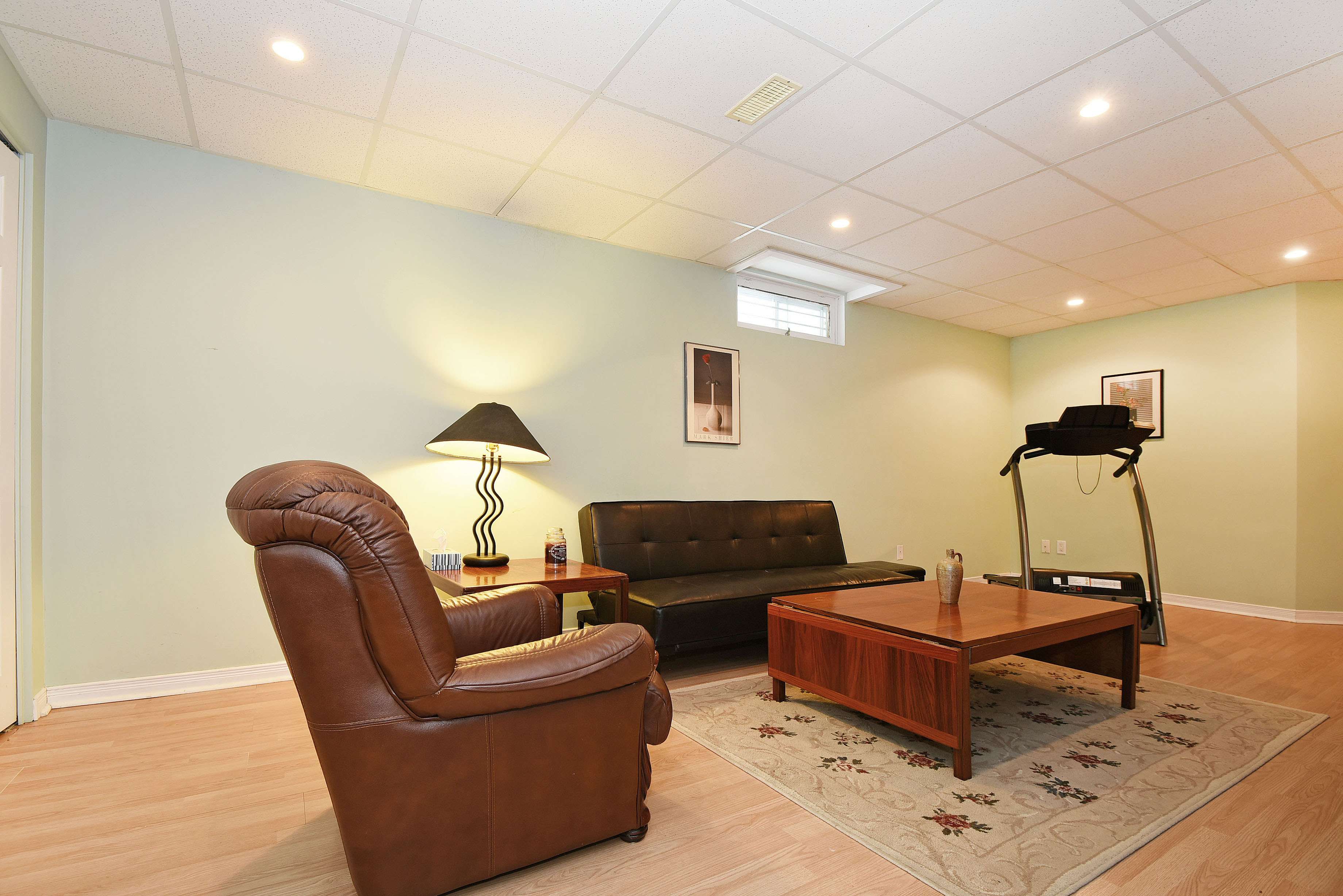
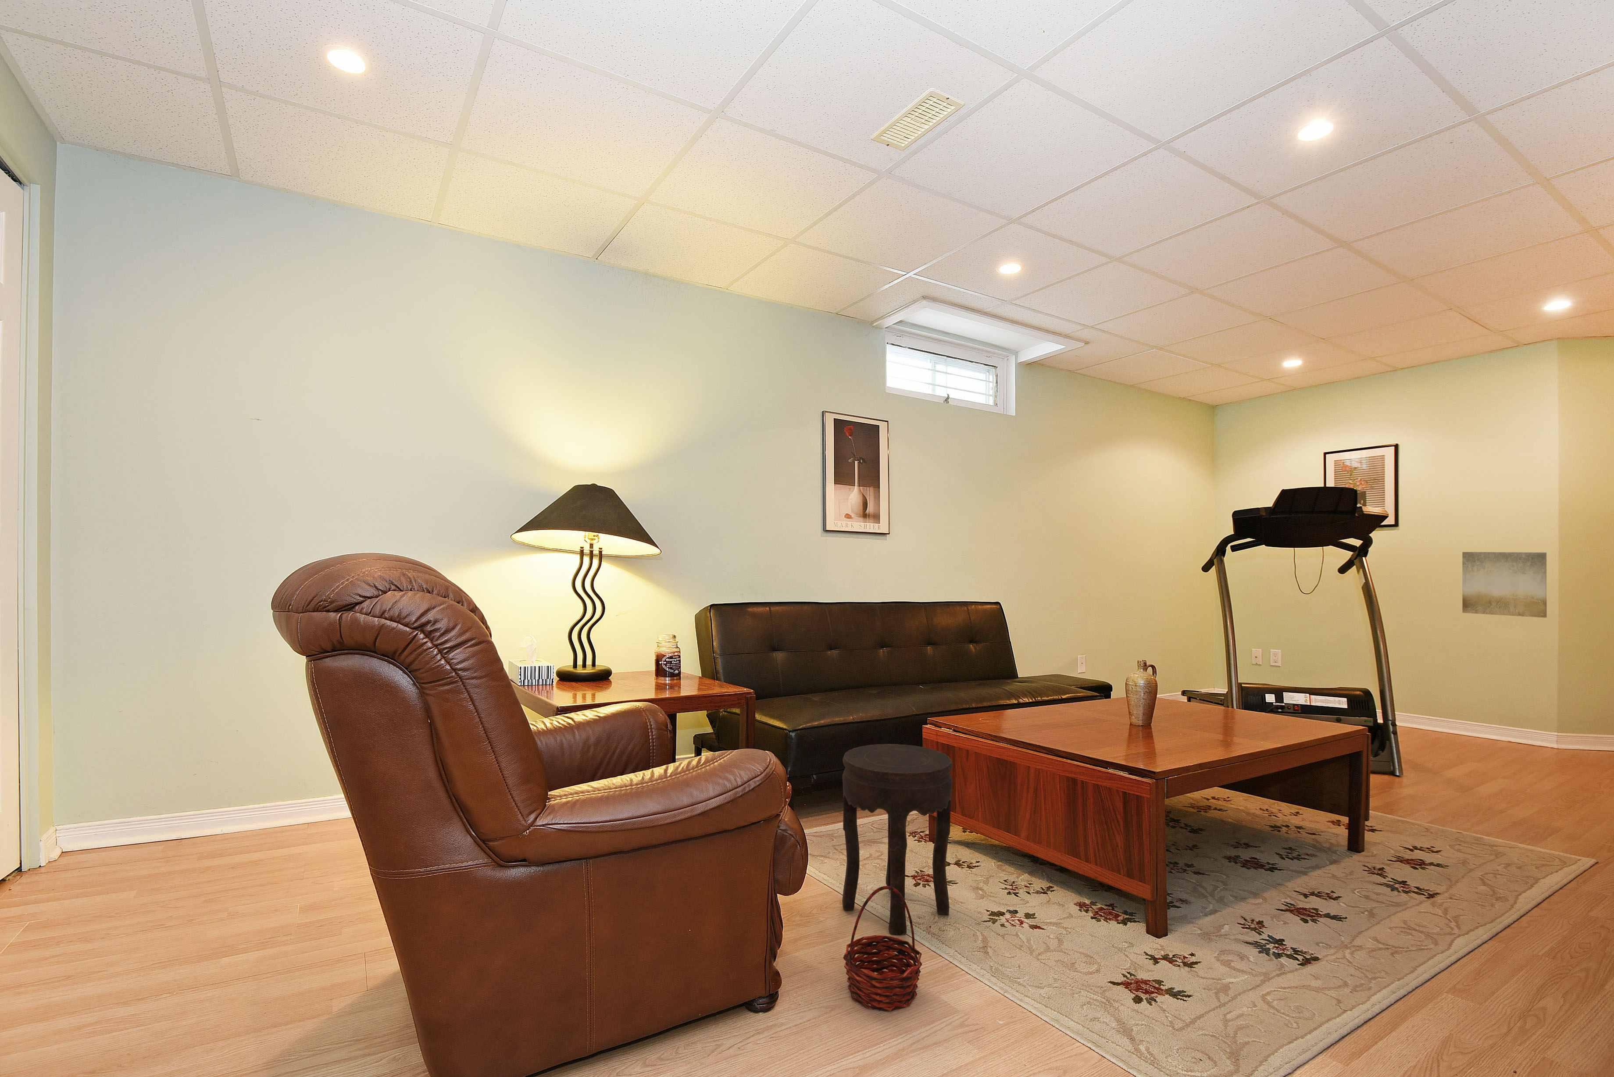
+ wall art [1461,552,1547,618]
+ basket [842,886,922,1012]
+ side table [841,744,953,936]
